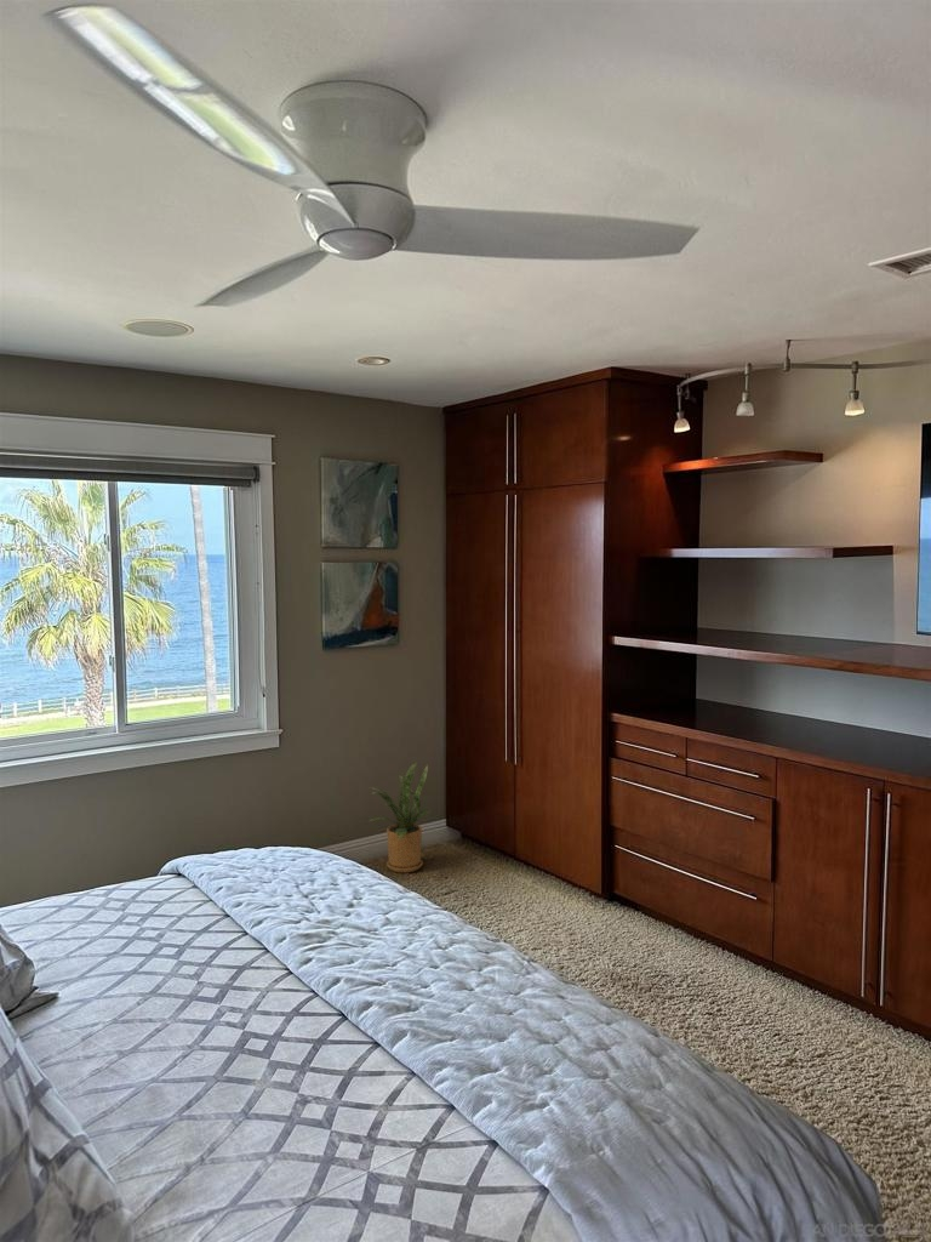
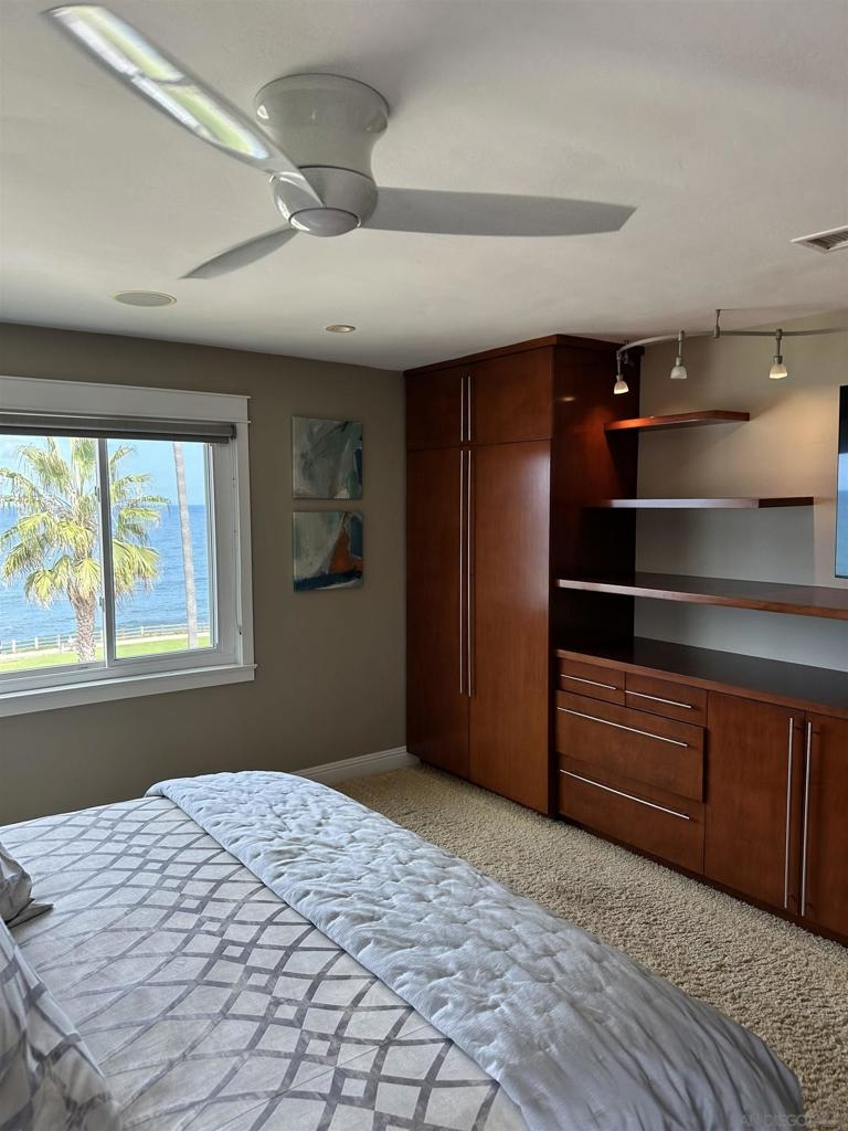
- house plant [369,760,432,873]
